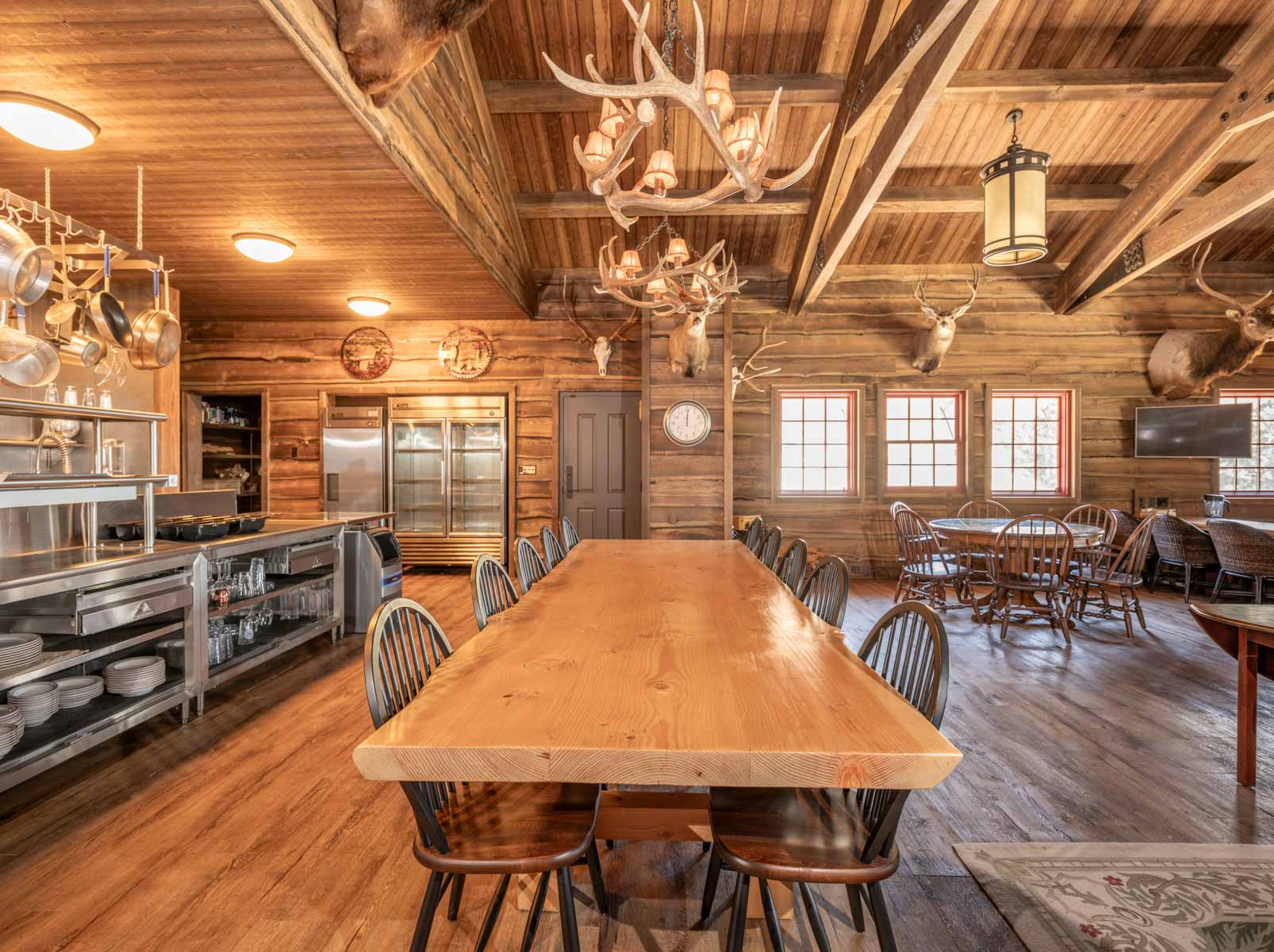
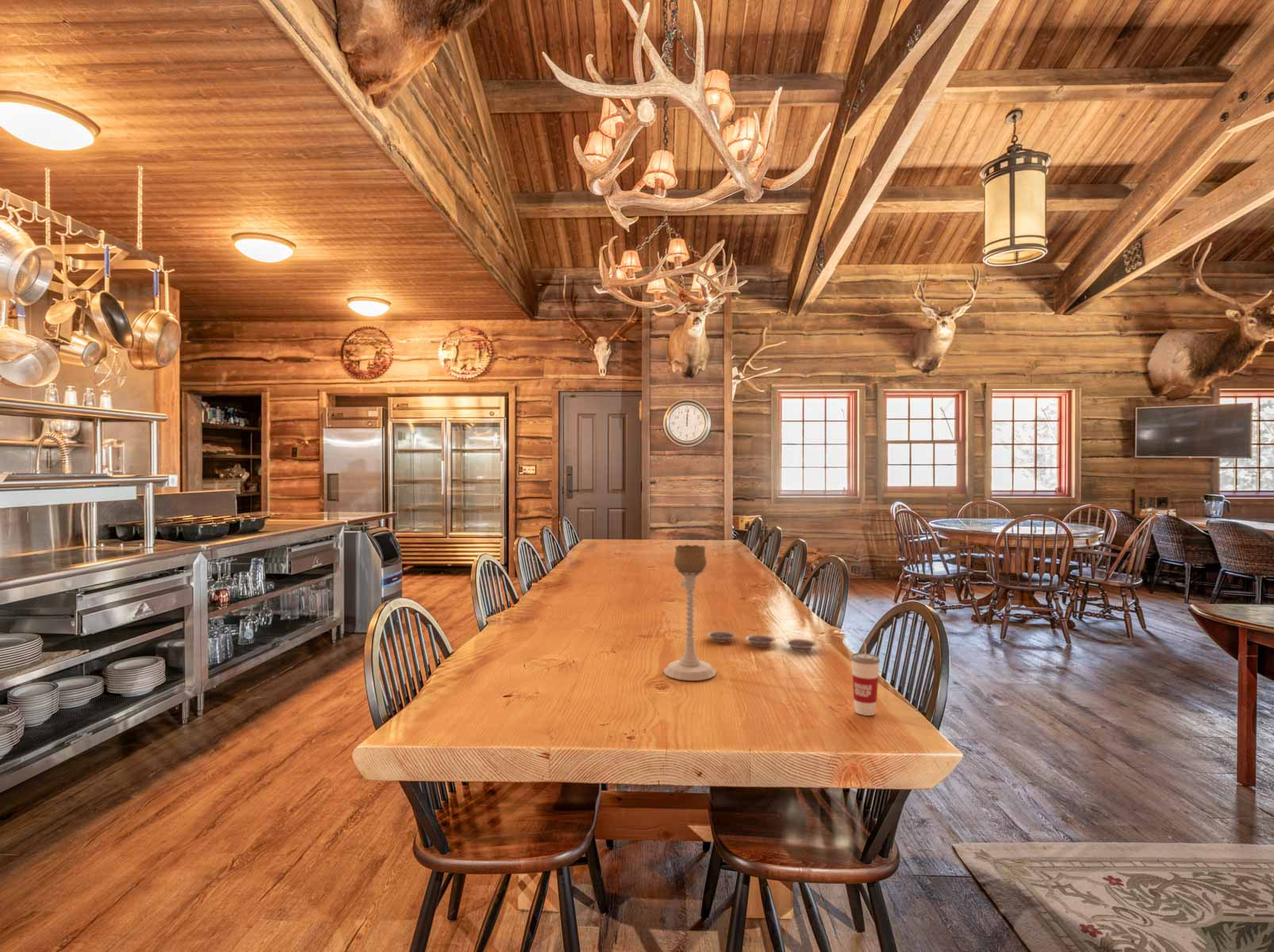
+ cup [850,637,881,716]
+ candle holder [663,544,717,681]
+ plate [705,630,819,652]
